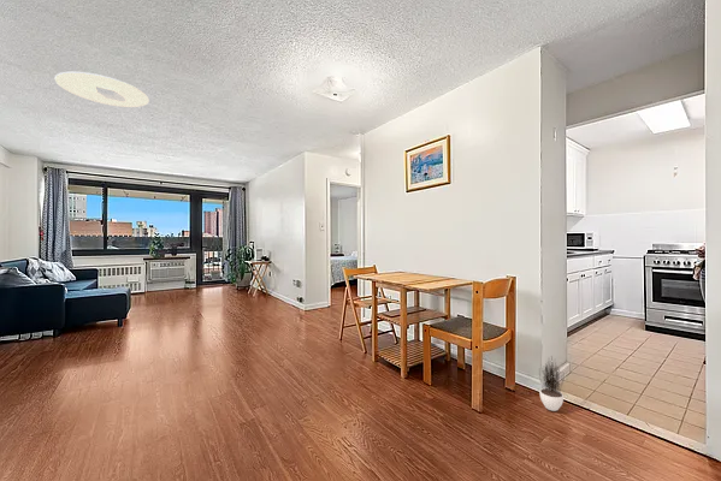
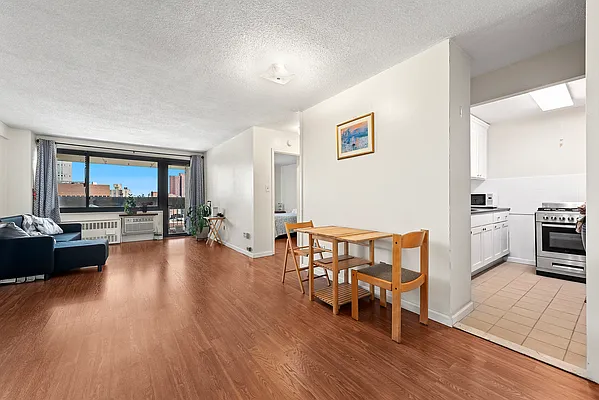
- potted plant [538,356,566,412]
- ceiling light [54,71,150,108]
